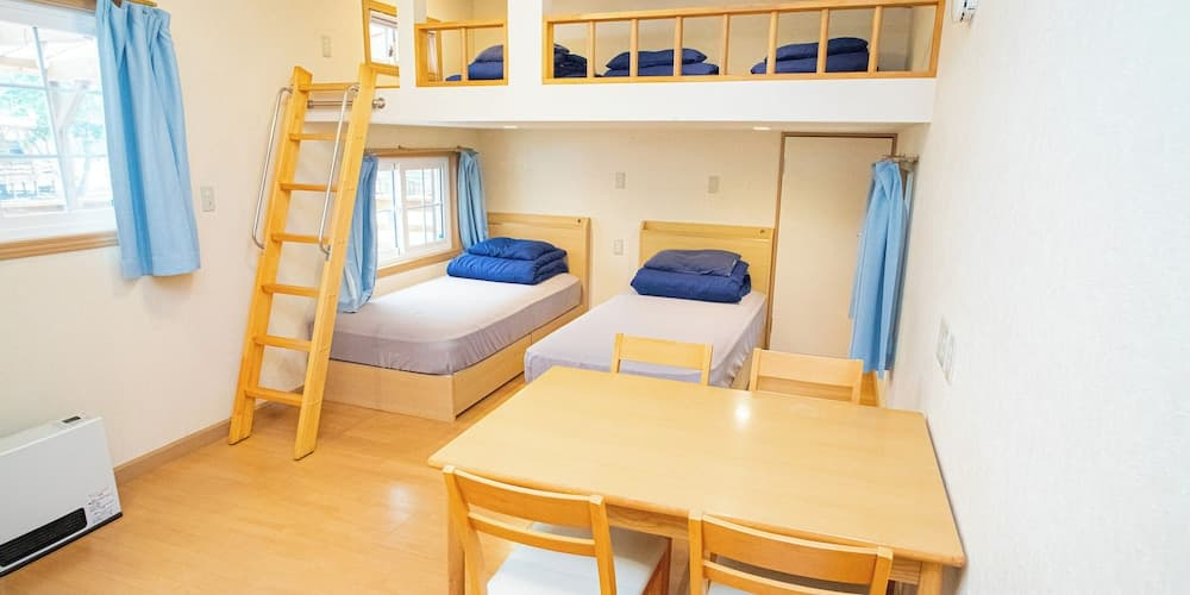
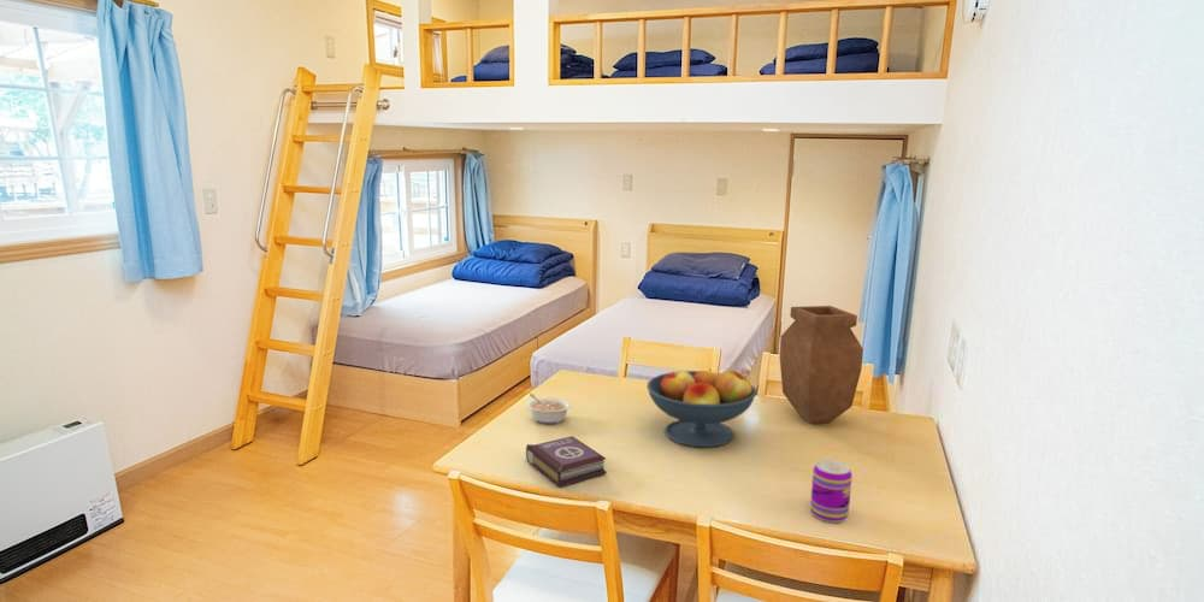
+ book [525,435,608,488]
+ water jug [779,305,864,425]
+ fruit bowl [645,368,757,448]
+ legume [526,393,572,425]
+ beverage can [809,459,854,524]
